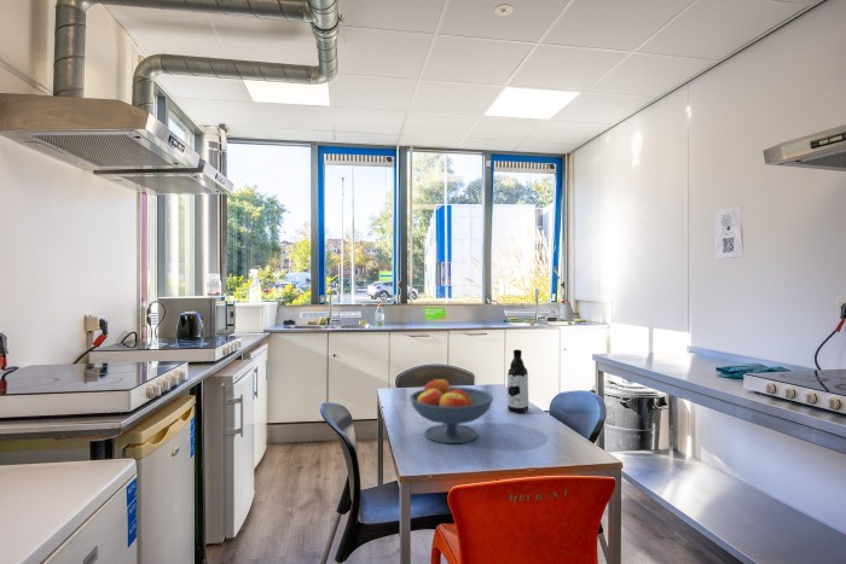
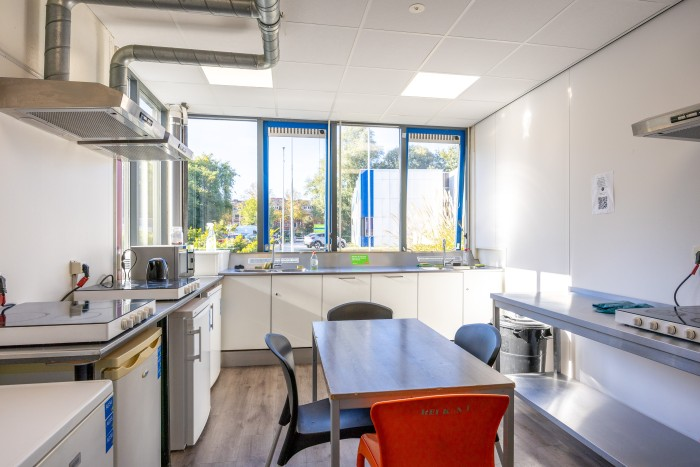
- fruit bowl [408,378,494,444]
- water bottle [506,349,529,414]
